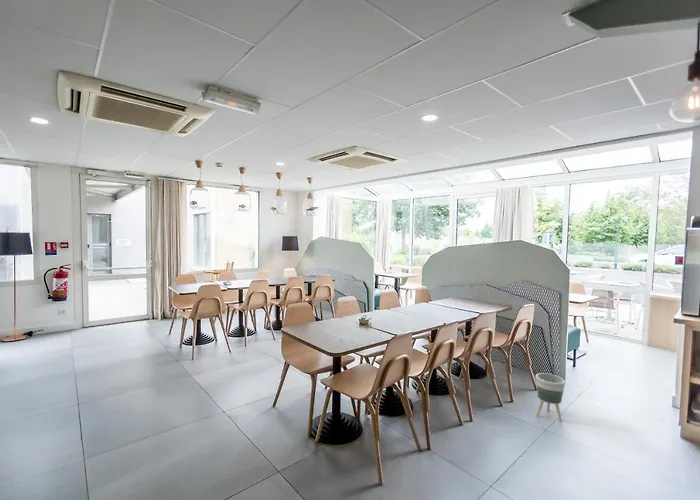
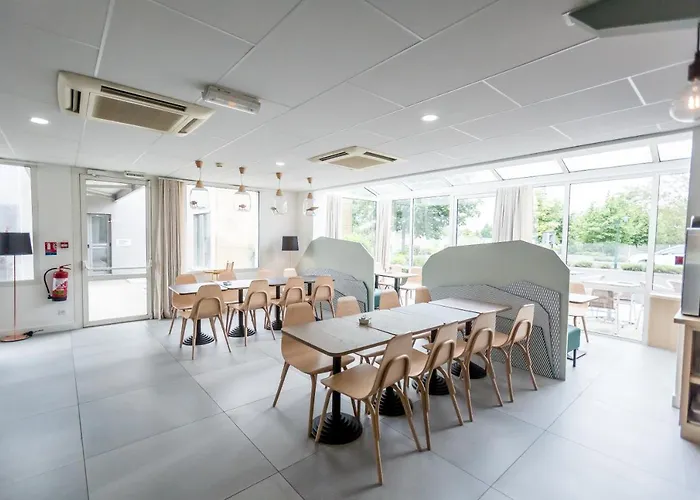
- planter [535,372,566,422]
